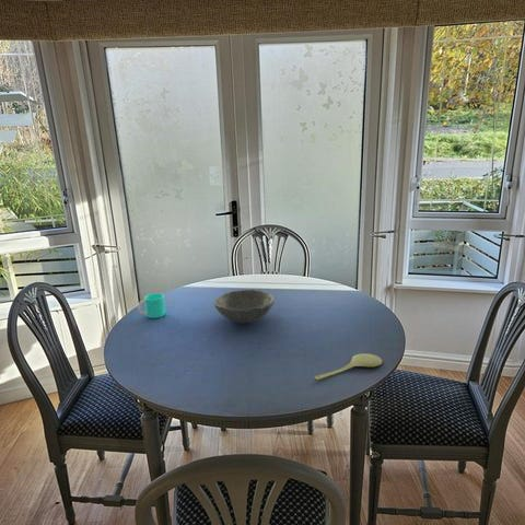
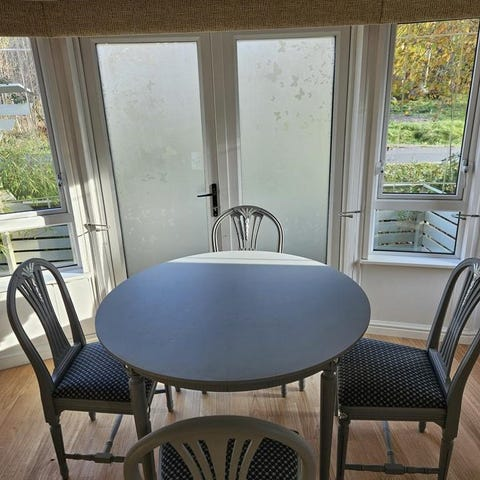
- bowl [213,289,276,324]
- cup [137,292,166,319]
- spoon [314,352,384,381]
